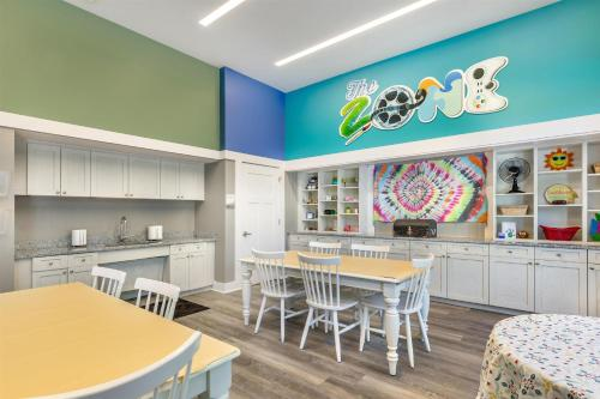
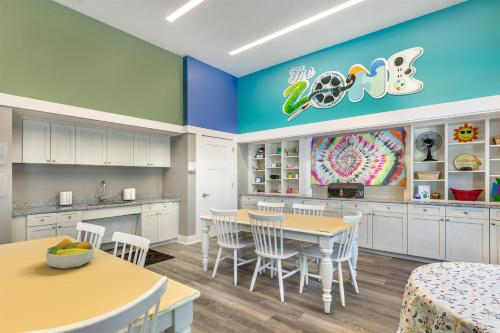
+ fruit bowl [45,238,96,270]
